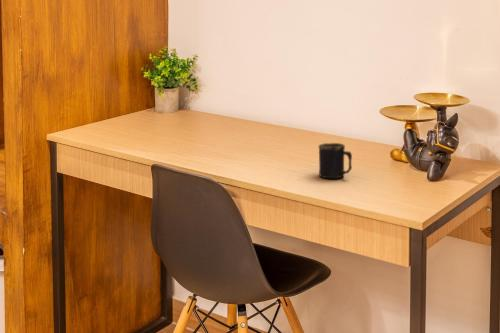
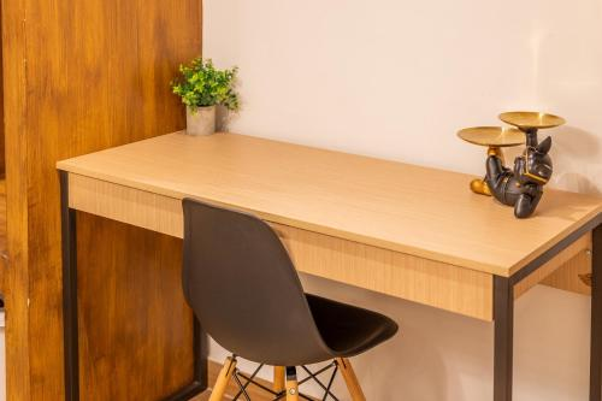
- mug [318,142,353,179]
